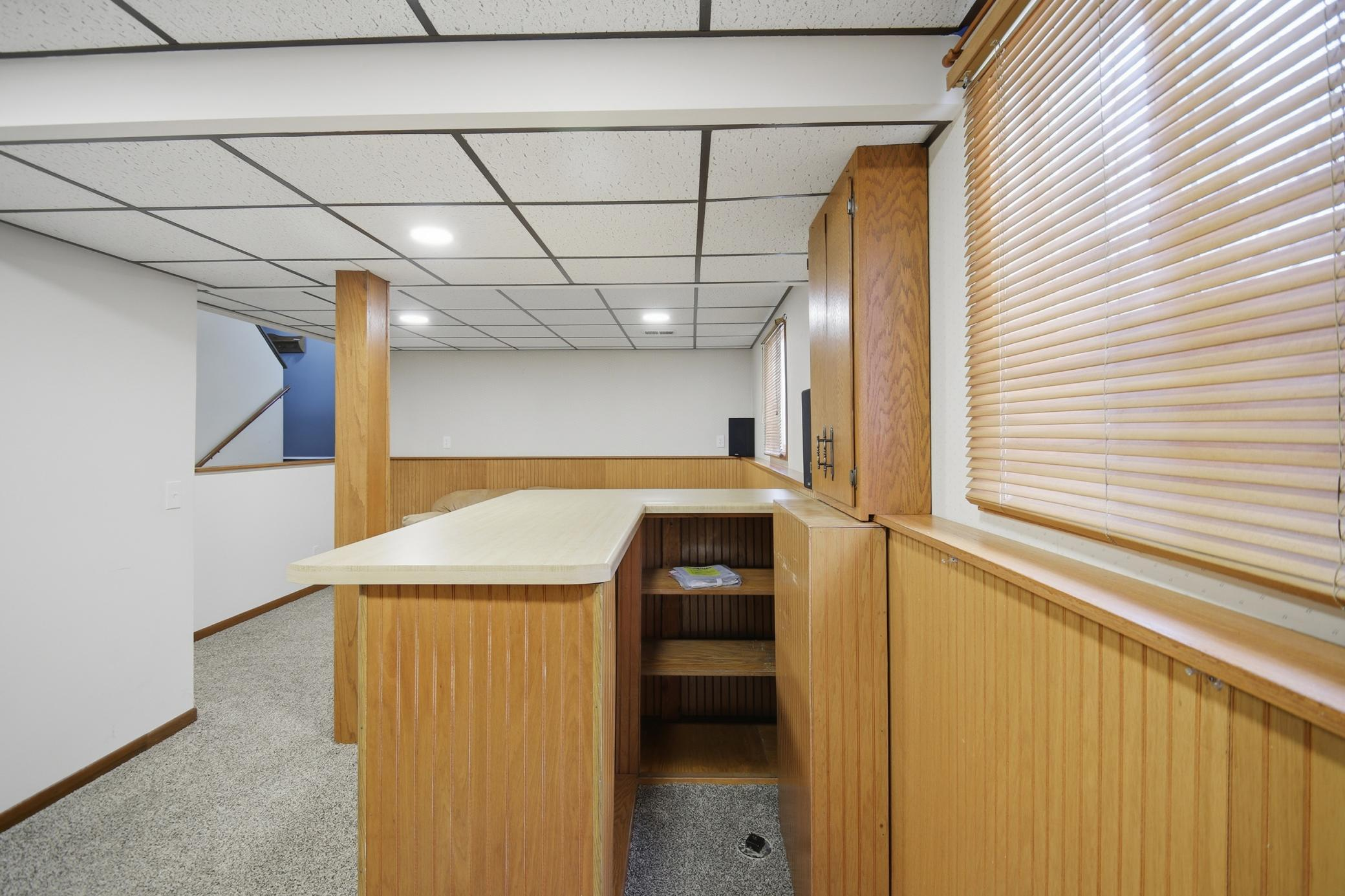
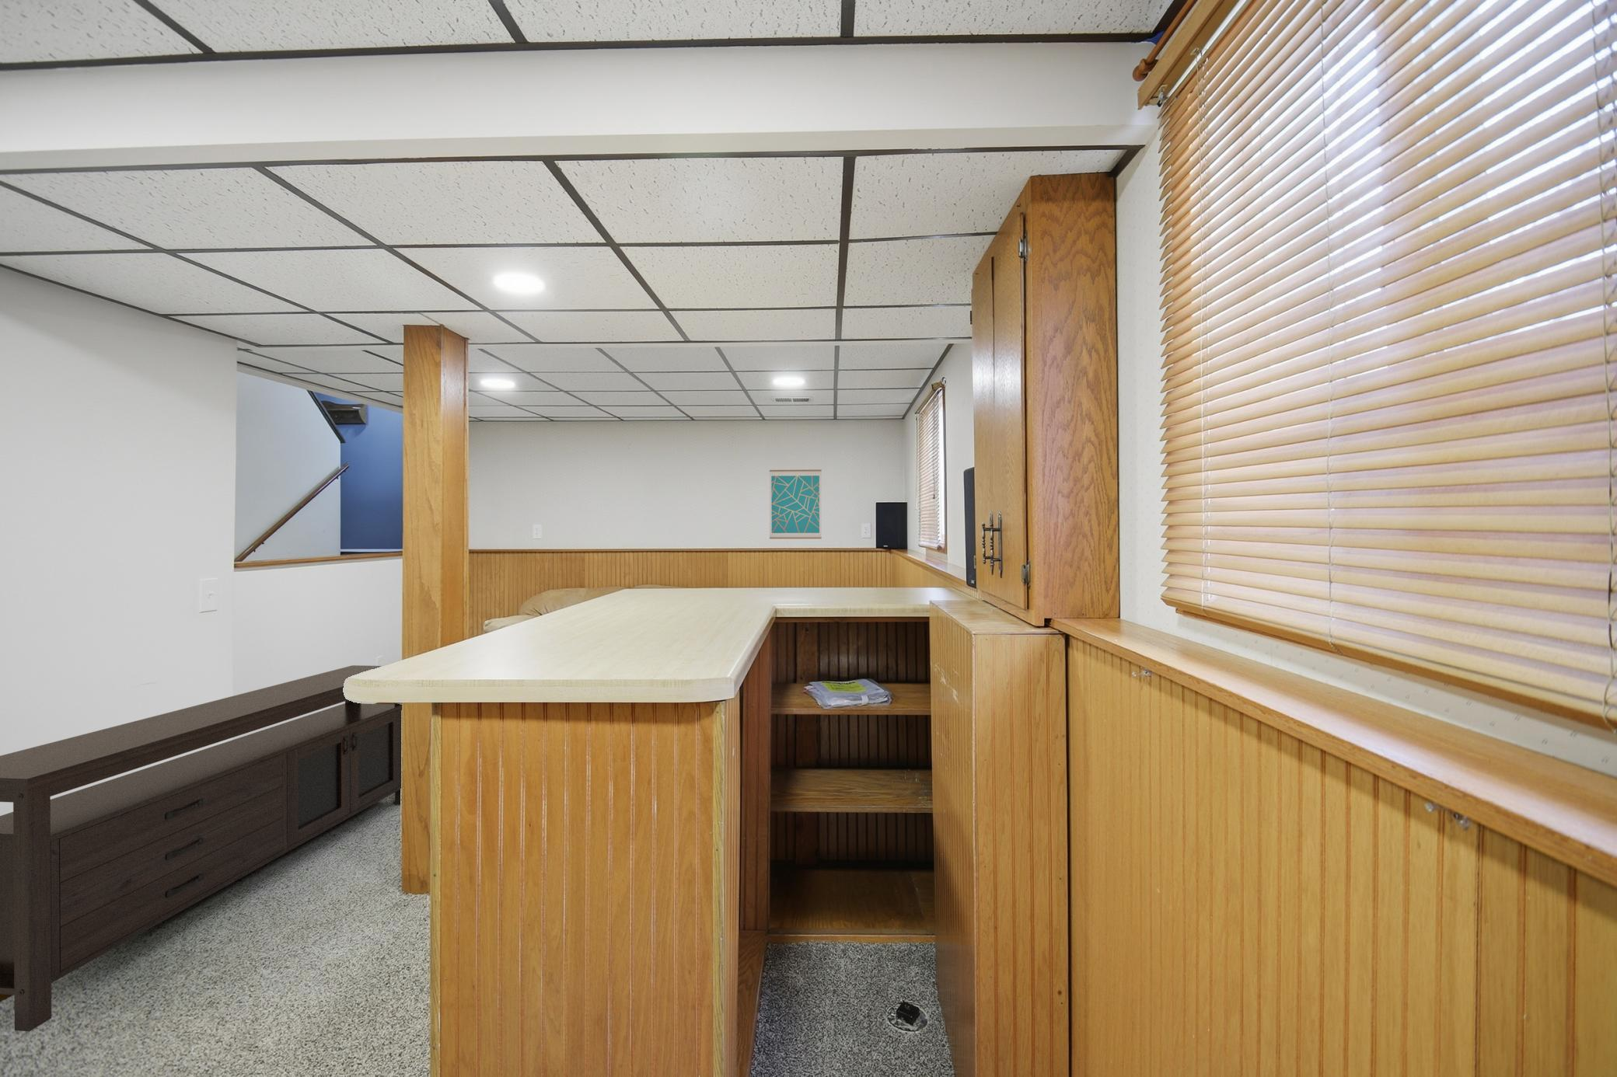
+ wall art [769,469,822,540]
+ media console [0,665,402,1033]
